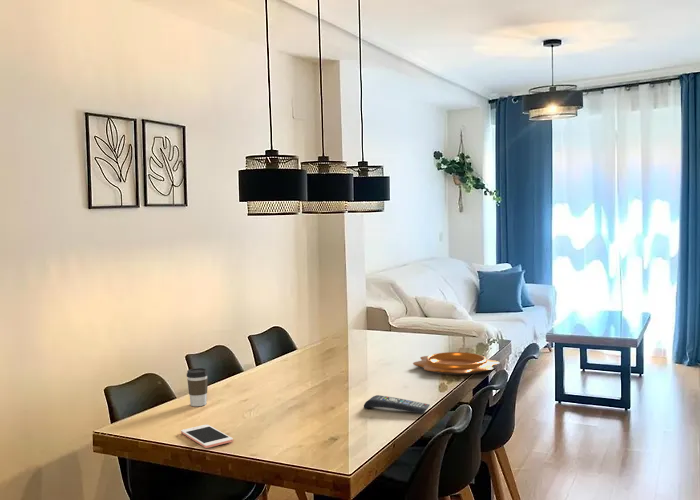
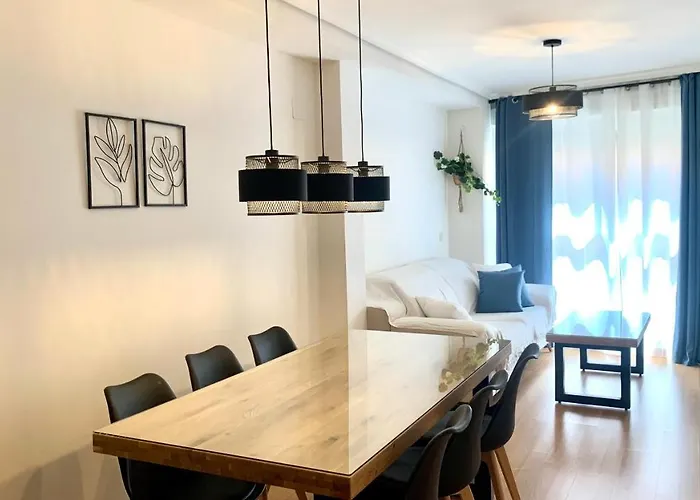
- cell phone [180,423,234,449]
- remote control [363,394,431,414]
- coffee cup [186,367,209,407]
- decorative bowl [412,351,500,376]
